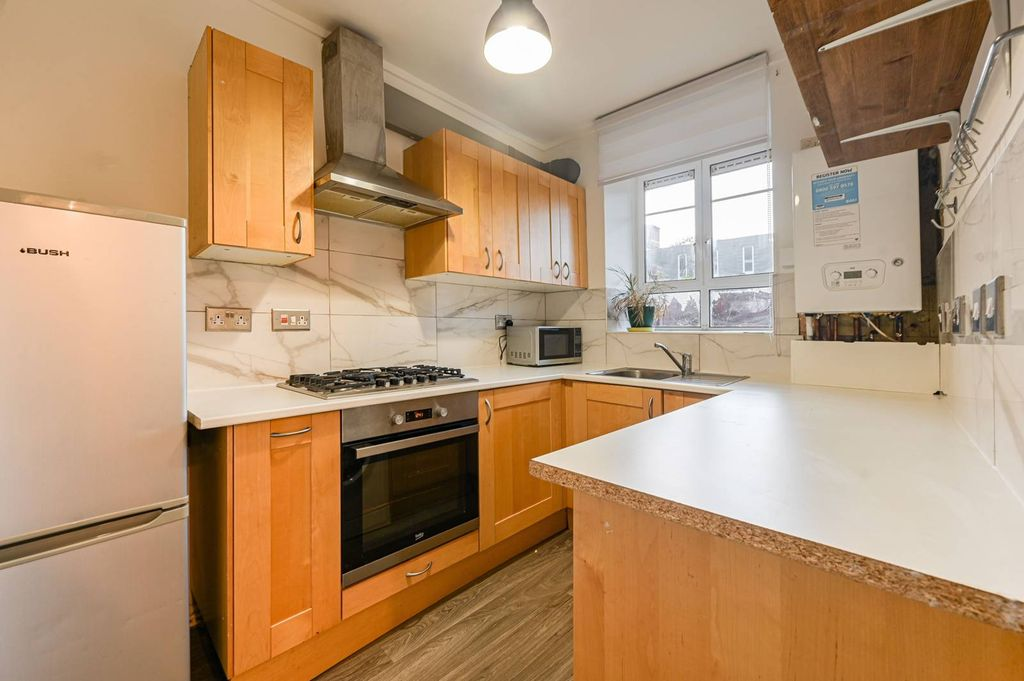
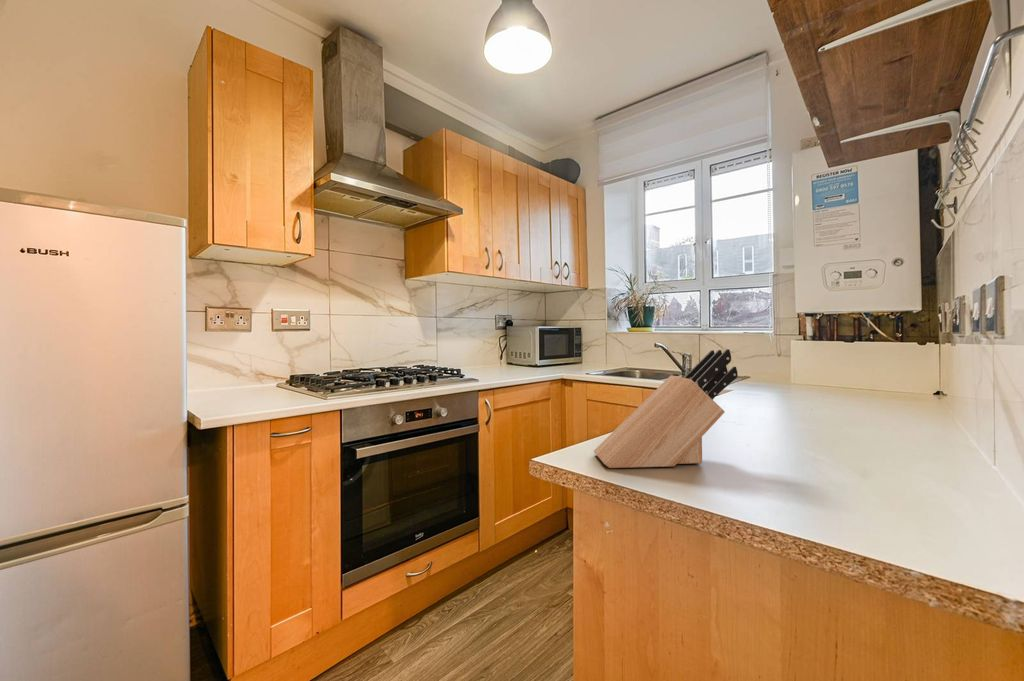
+ knife block [593,348,739,469]
